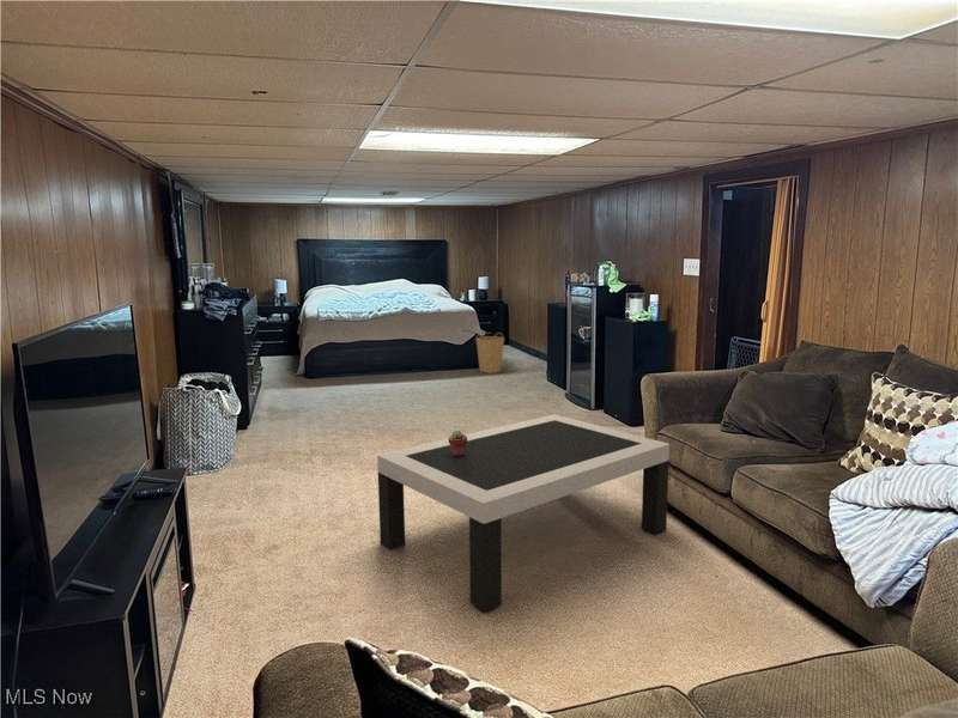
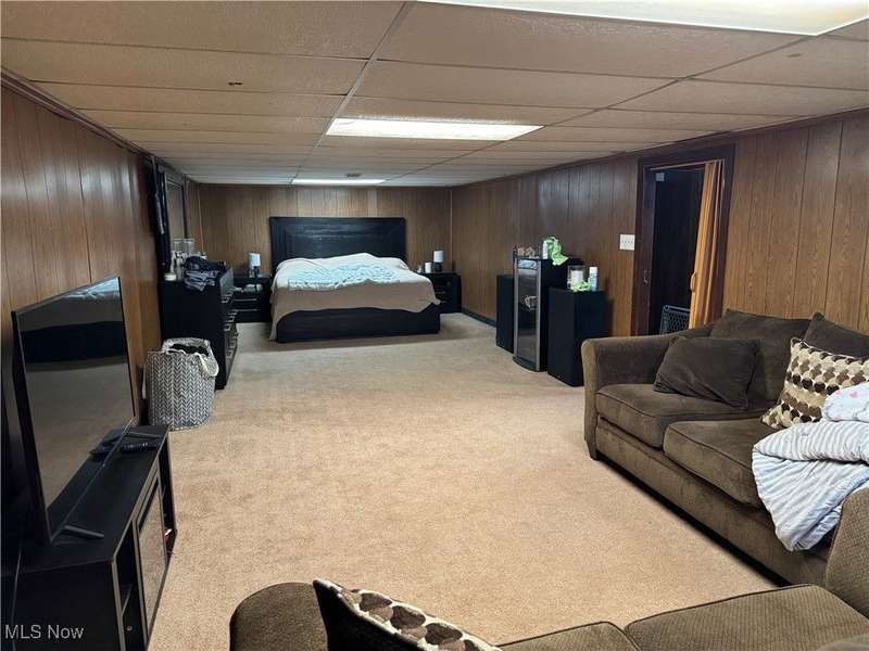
- basket [474,330,505,375]
- coffee table [376,414,671,613]
- potted succulent [447,430,467,456]
